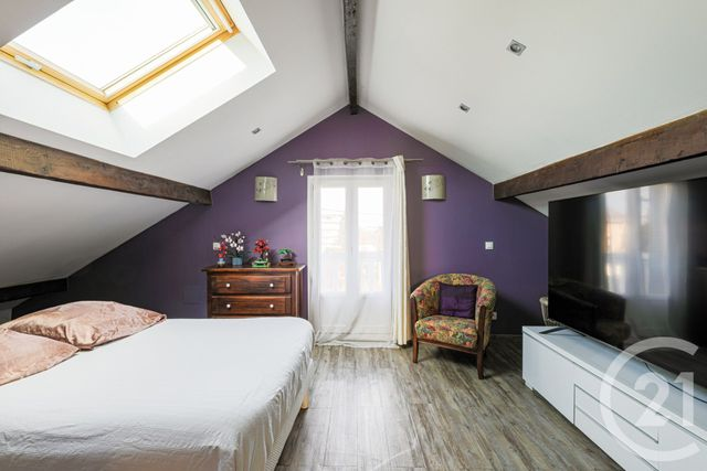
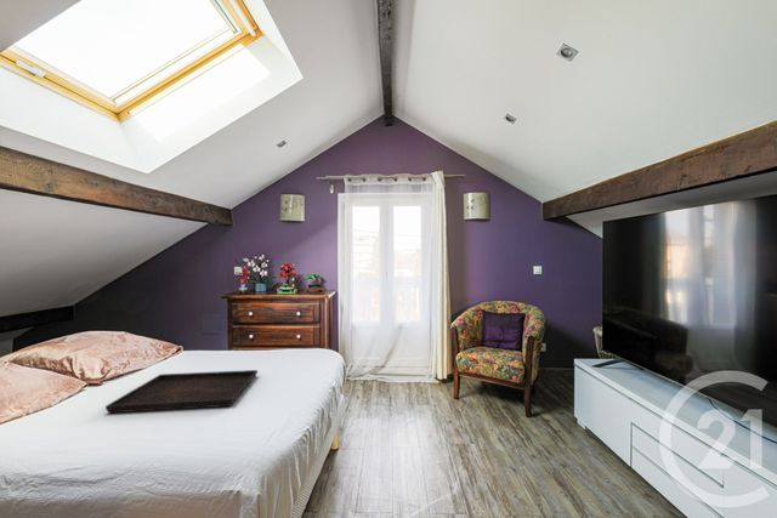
+ serving tray [104,369,259,414]
